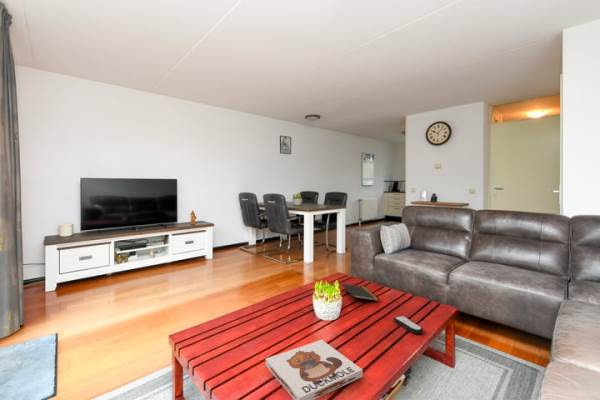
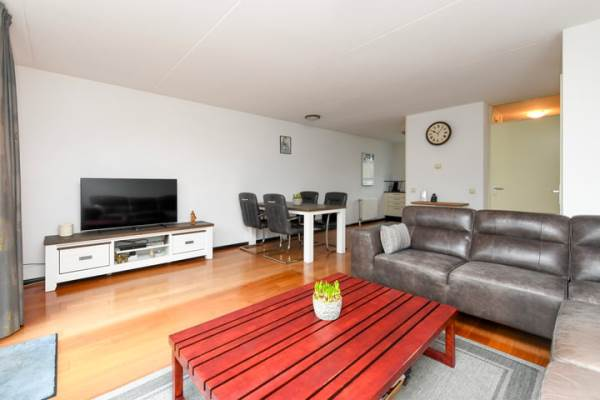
- notepad [341,282,380,304]
- board game [265,339,364,400]
- remote control [393,315,424,334]
